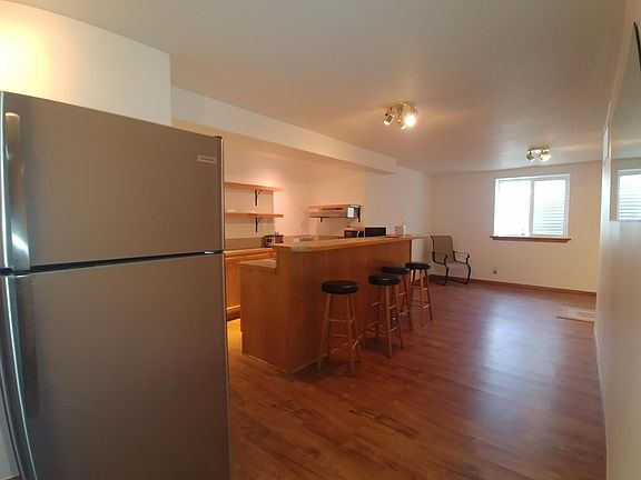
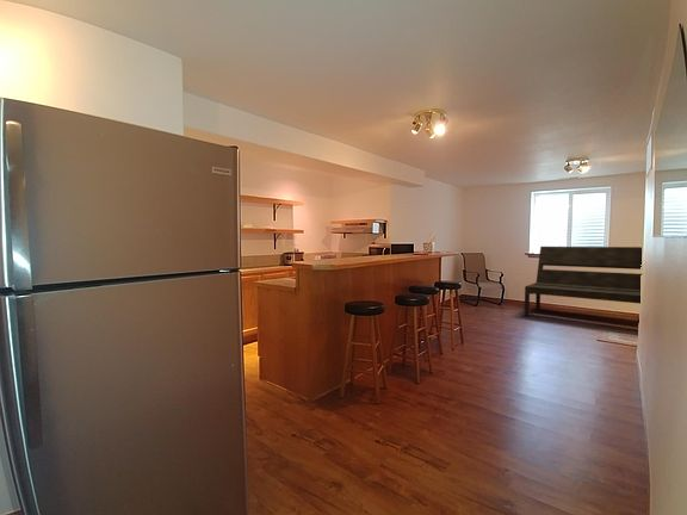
+ bench [524,246,643,317]
